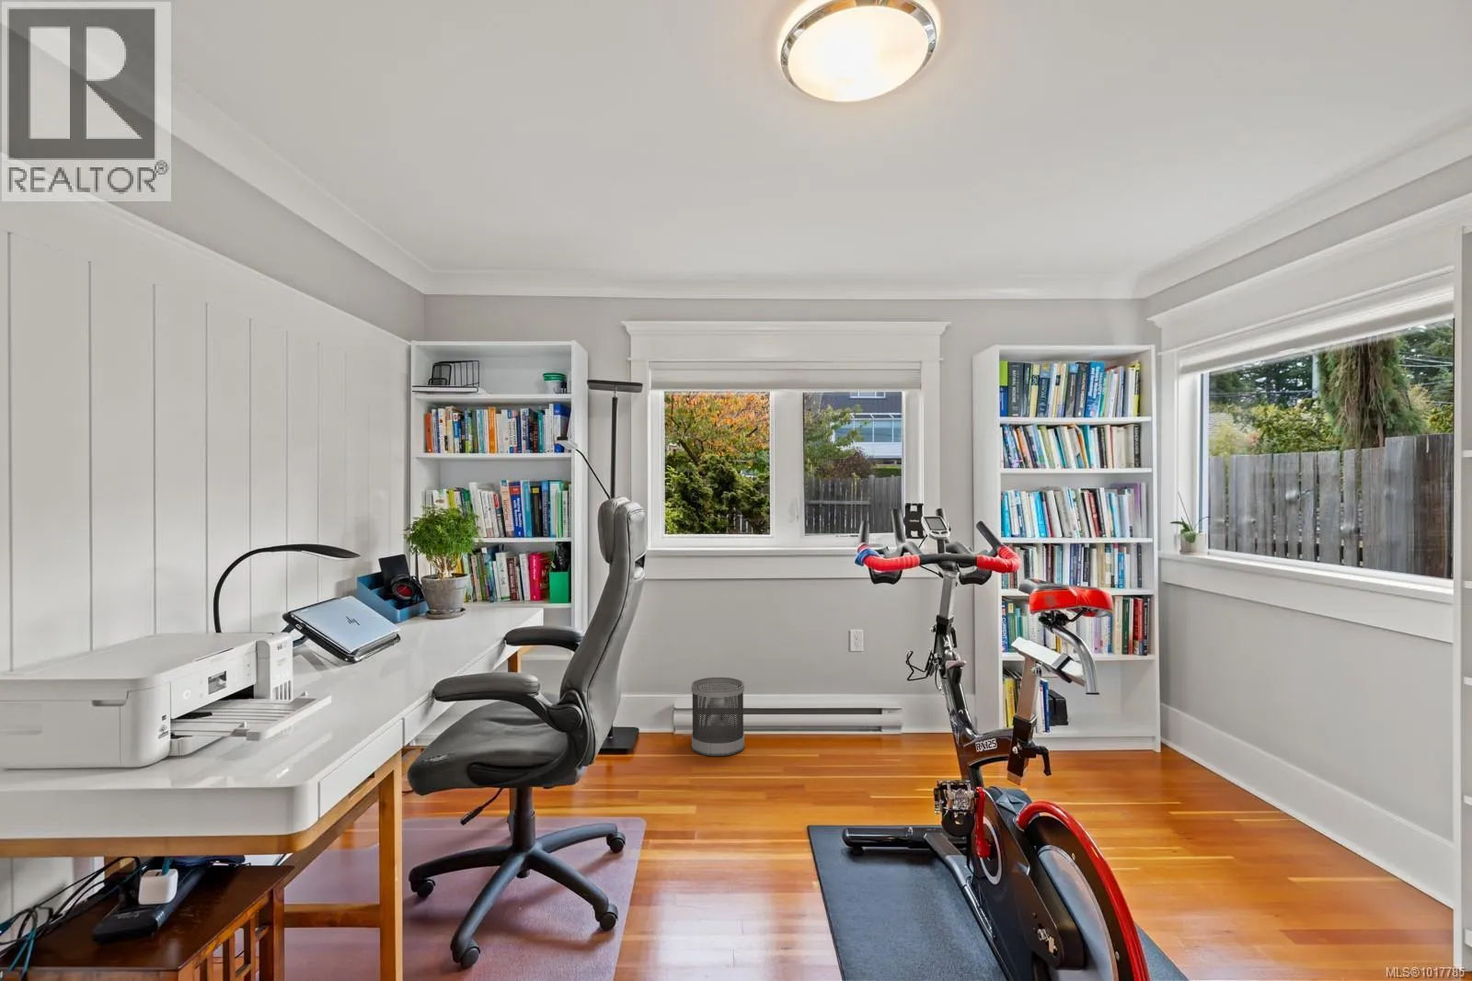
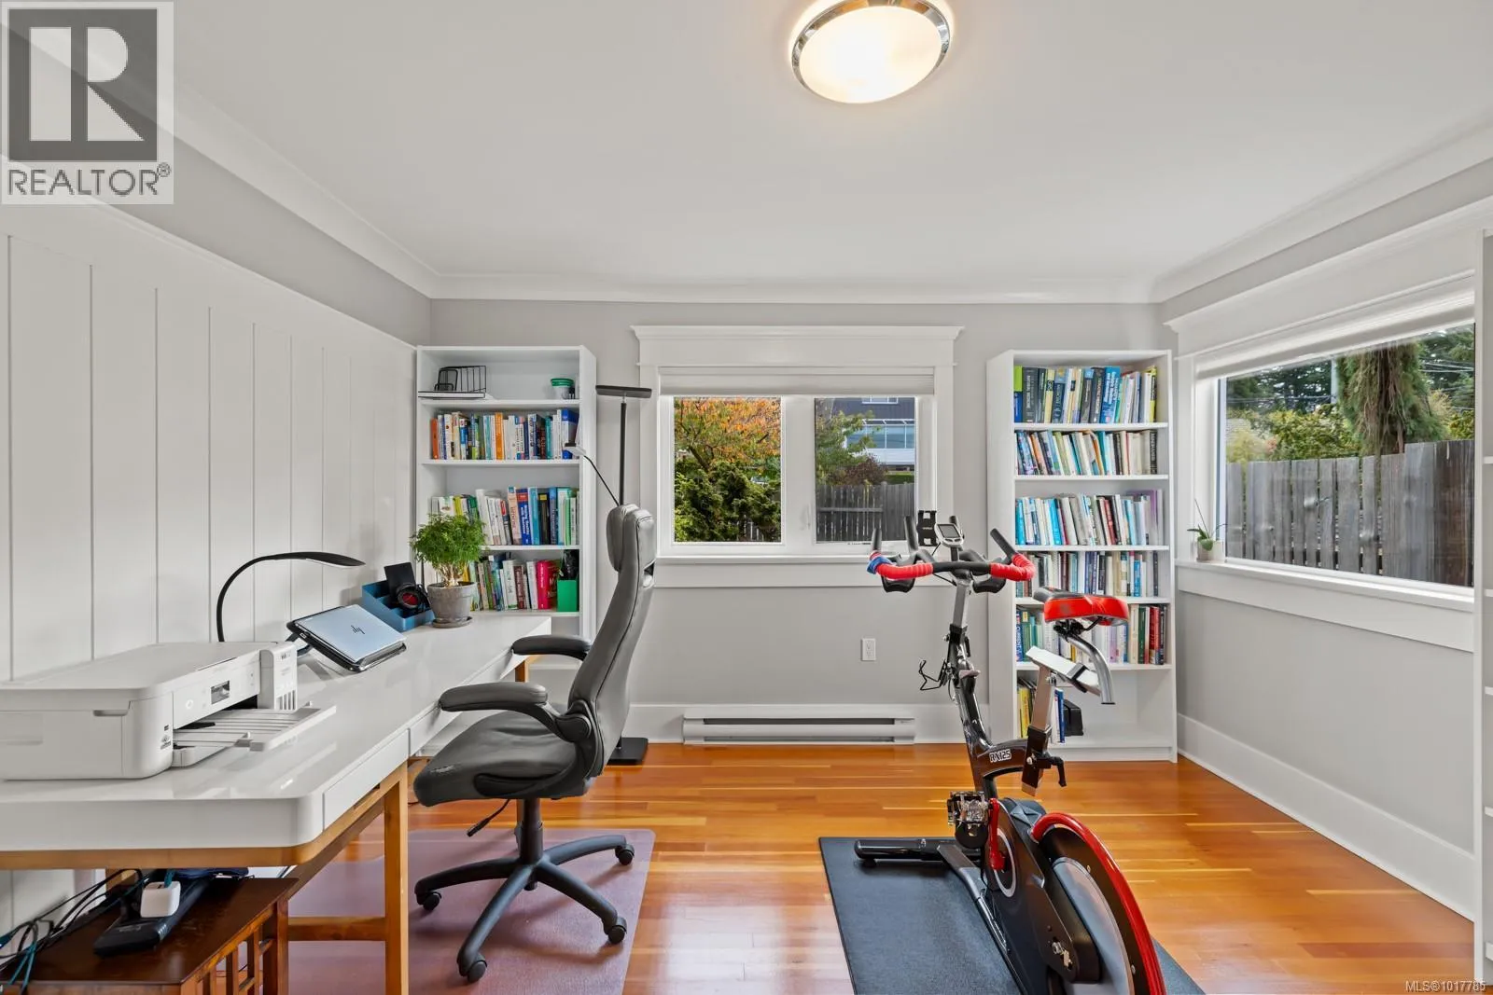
- wastebasket [691,677,745,757]
